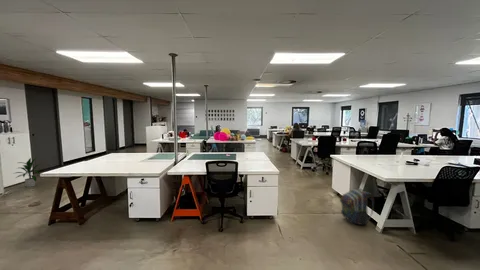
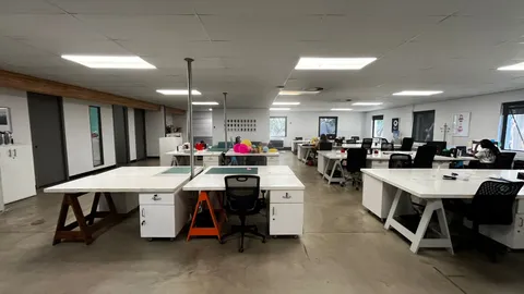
- indoor plant [12,156,43,188]
- backpack [339,187,375,226]
